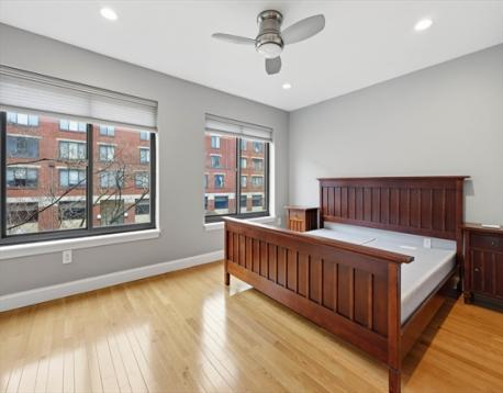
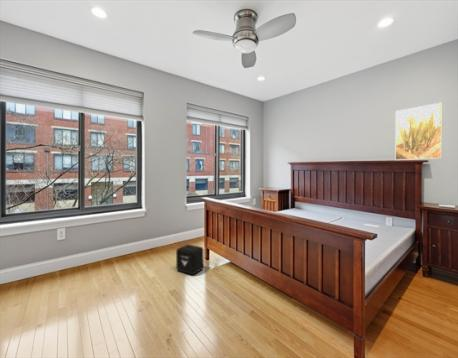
+ air purifier [175,243,205,276]
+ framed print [394,101,443,161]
